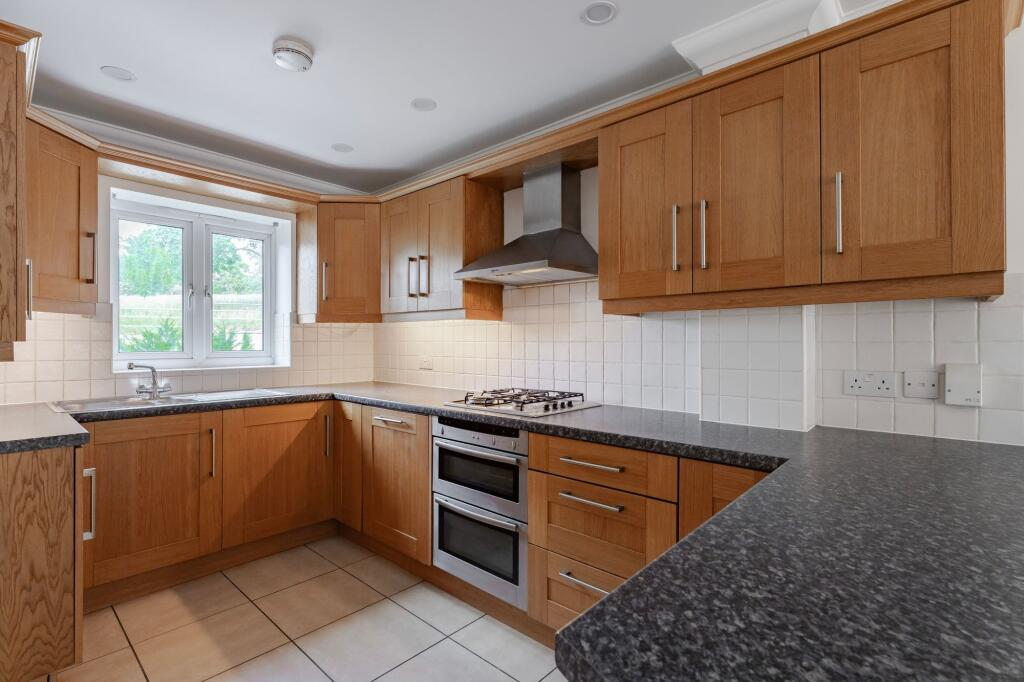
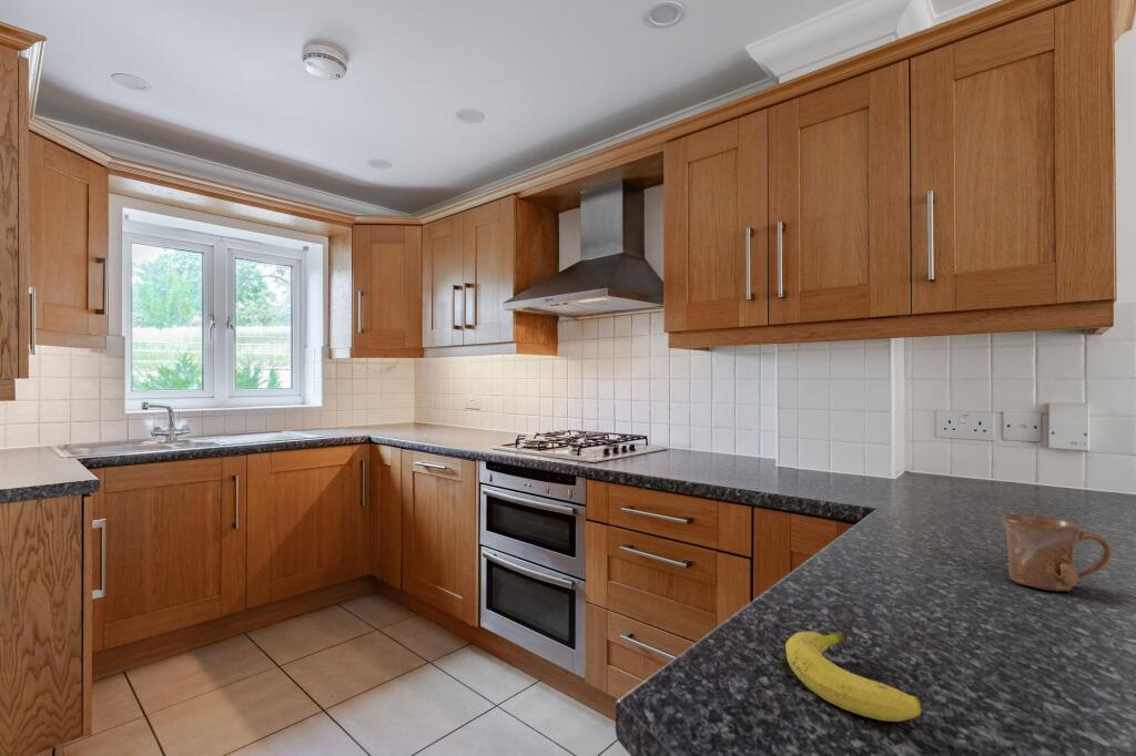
+ fruit [784,631,923,723]
+ mug [1001,513,1112,592]
